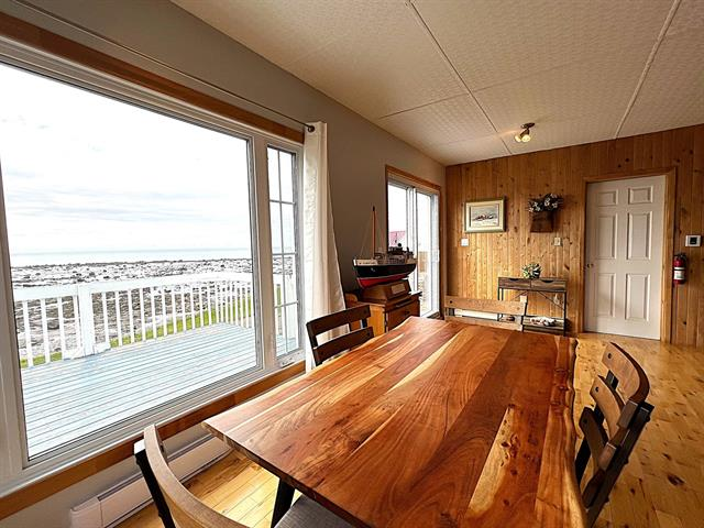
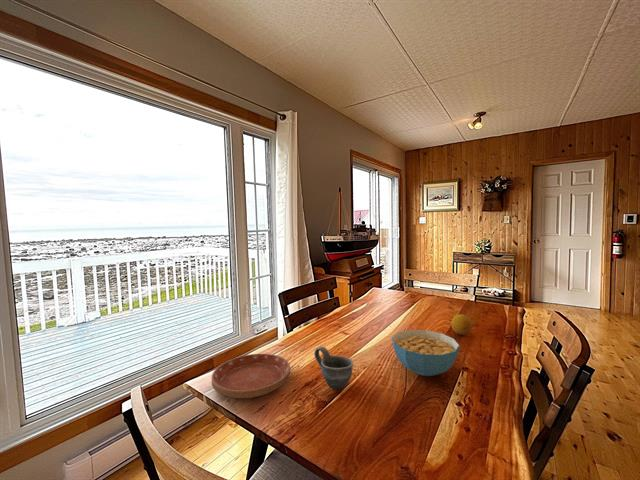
+ saucer [211,353,291,399]
+ cup [313,345,355,390]
+ cereal bowl [391,329,461,377]
+ fruit [450,313,473,336]
